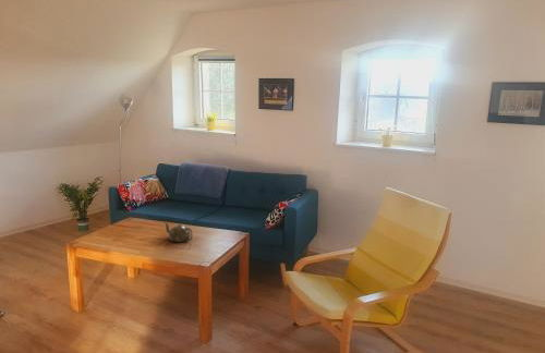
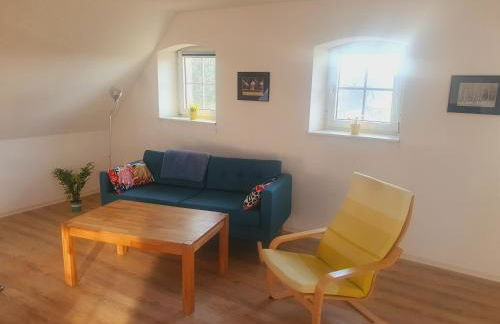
- teapot [164,220,193,243]
